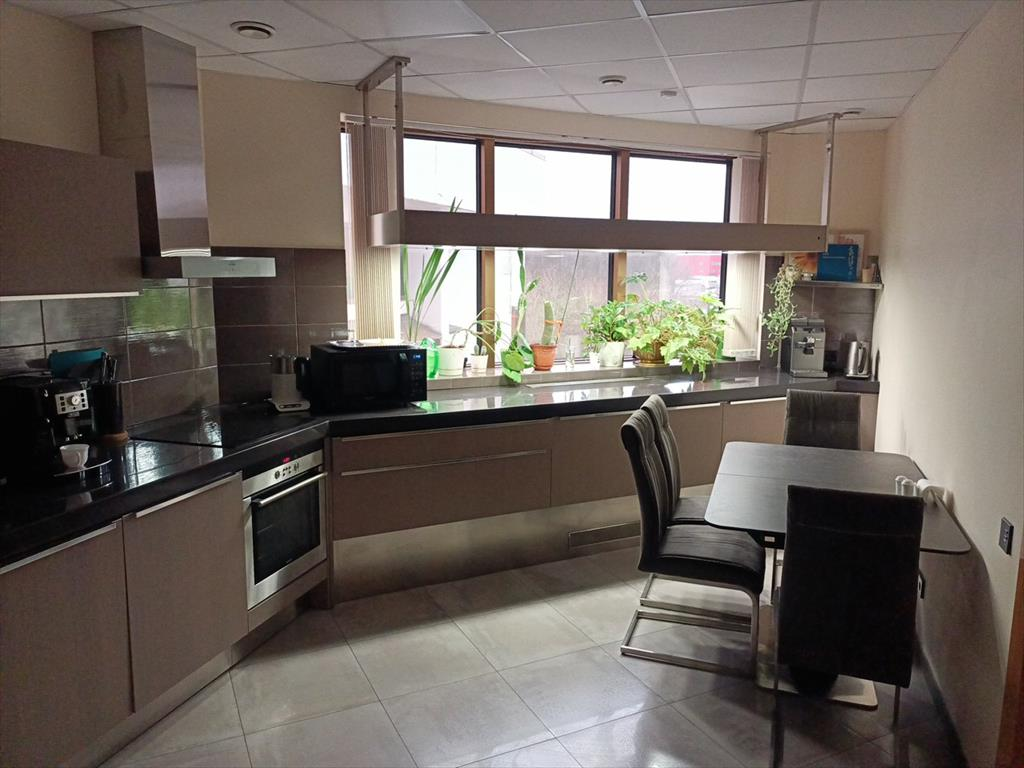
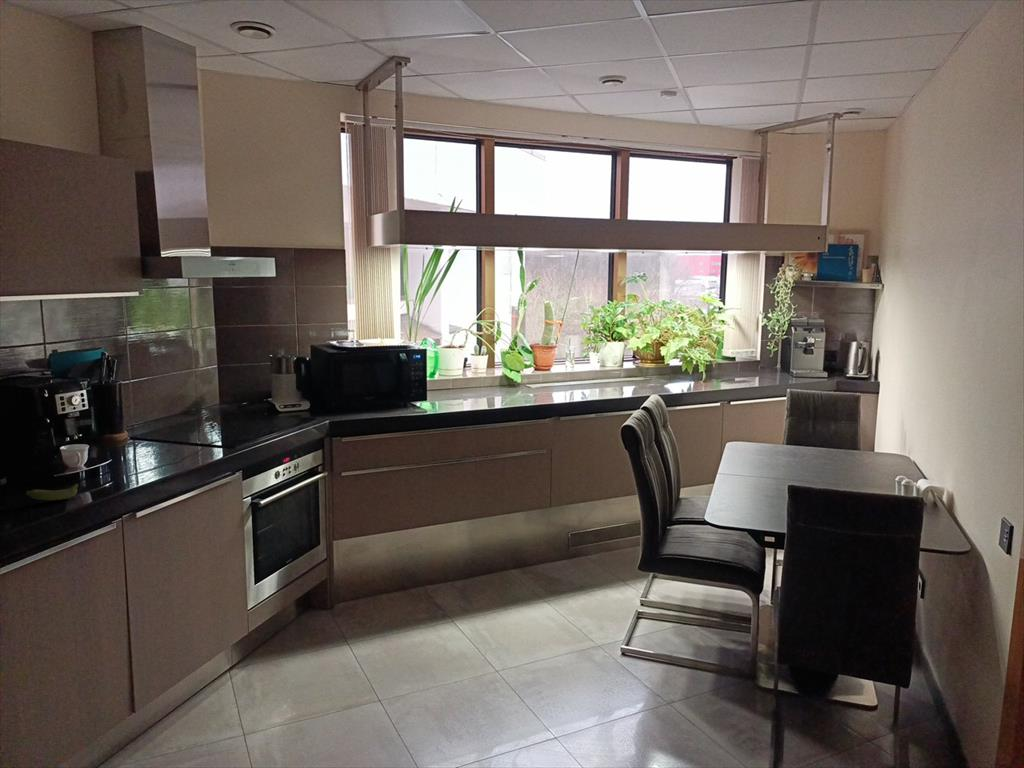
+ banana [25,483,79,501]
